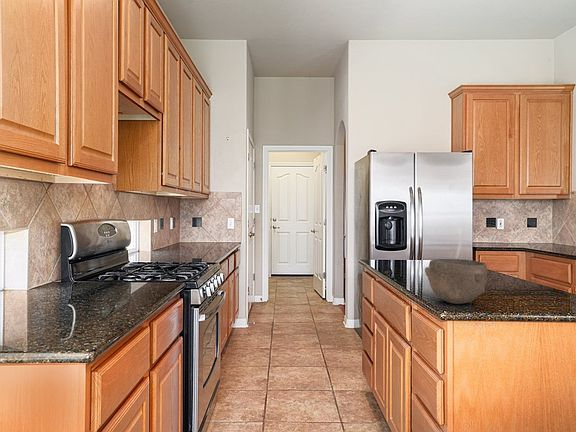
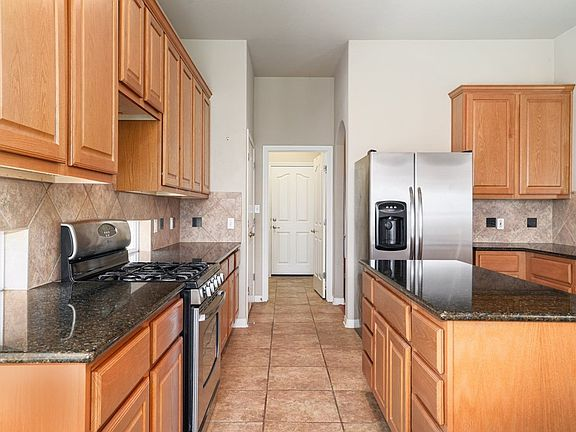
- bowl [424,258,488,305]
